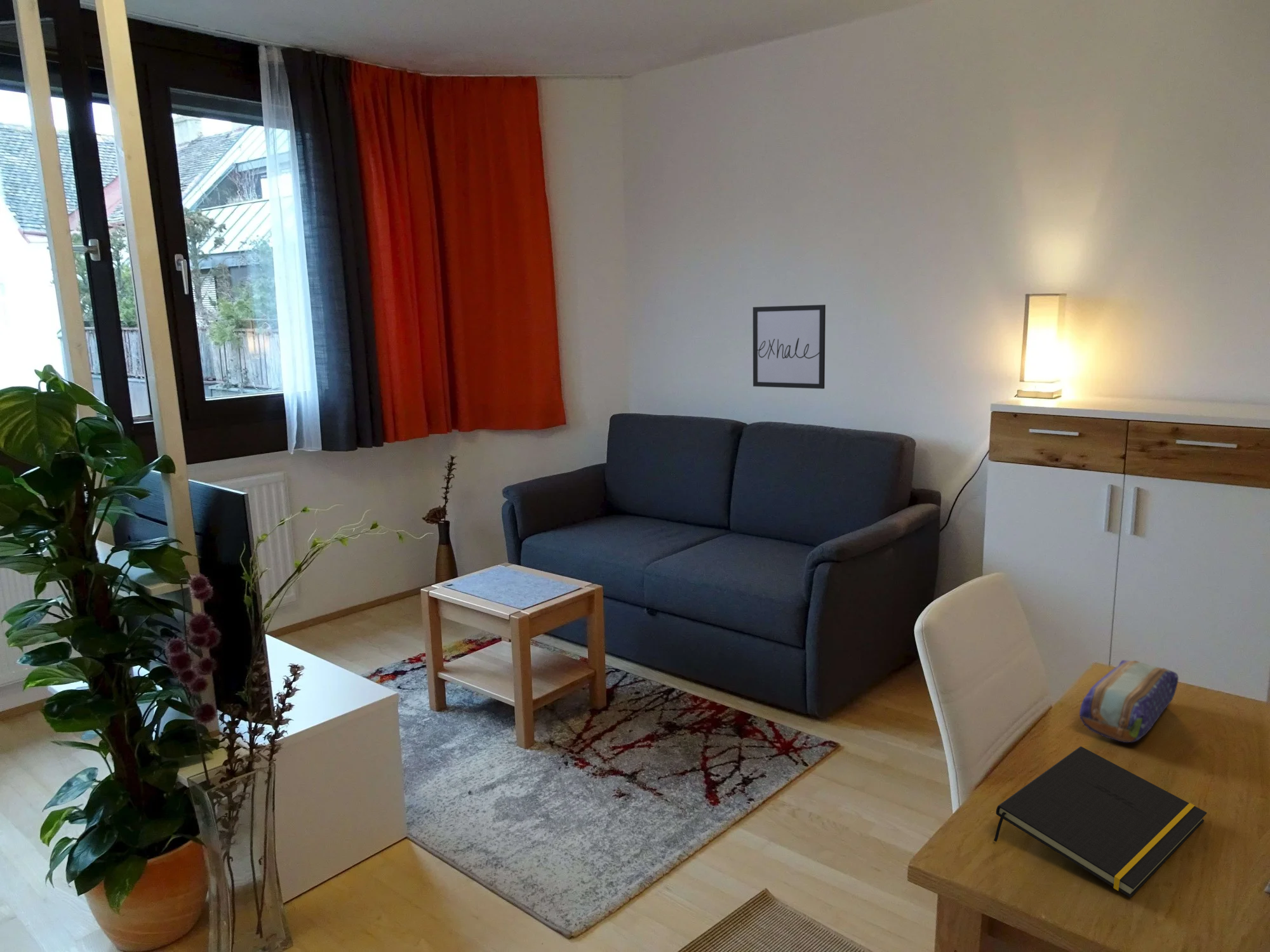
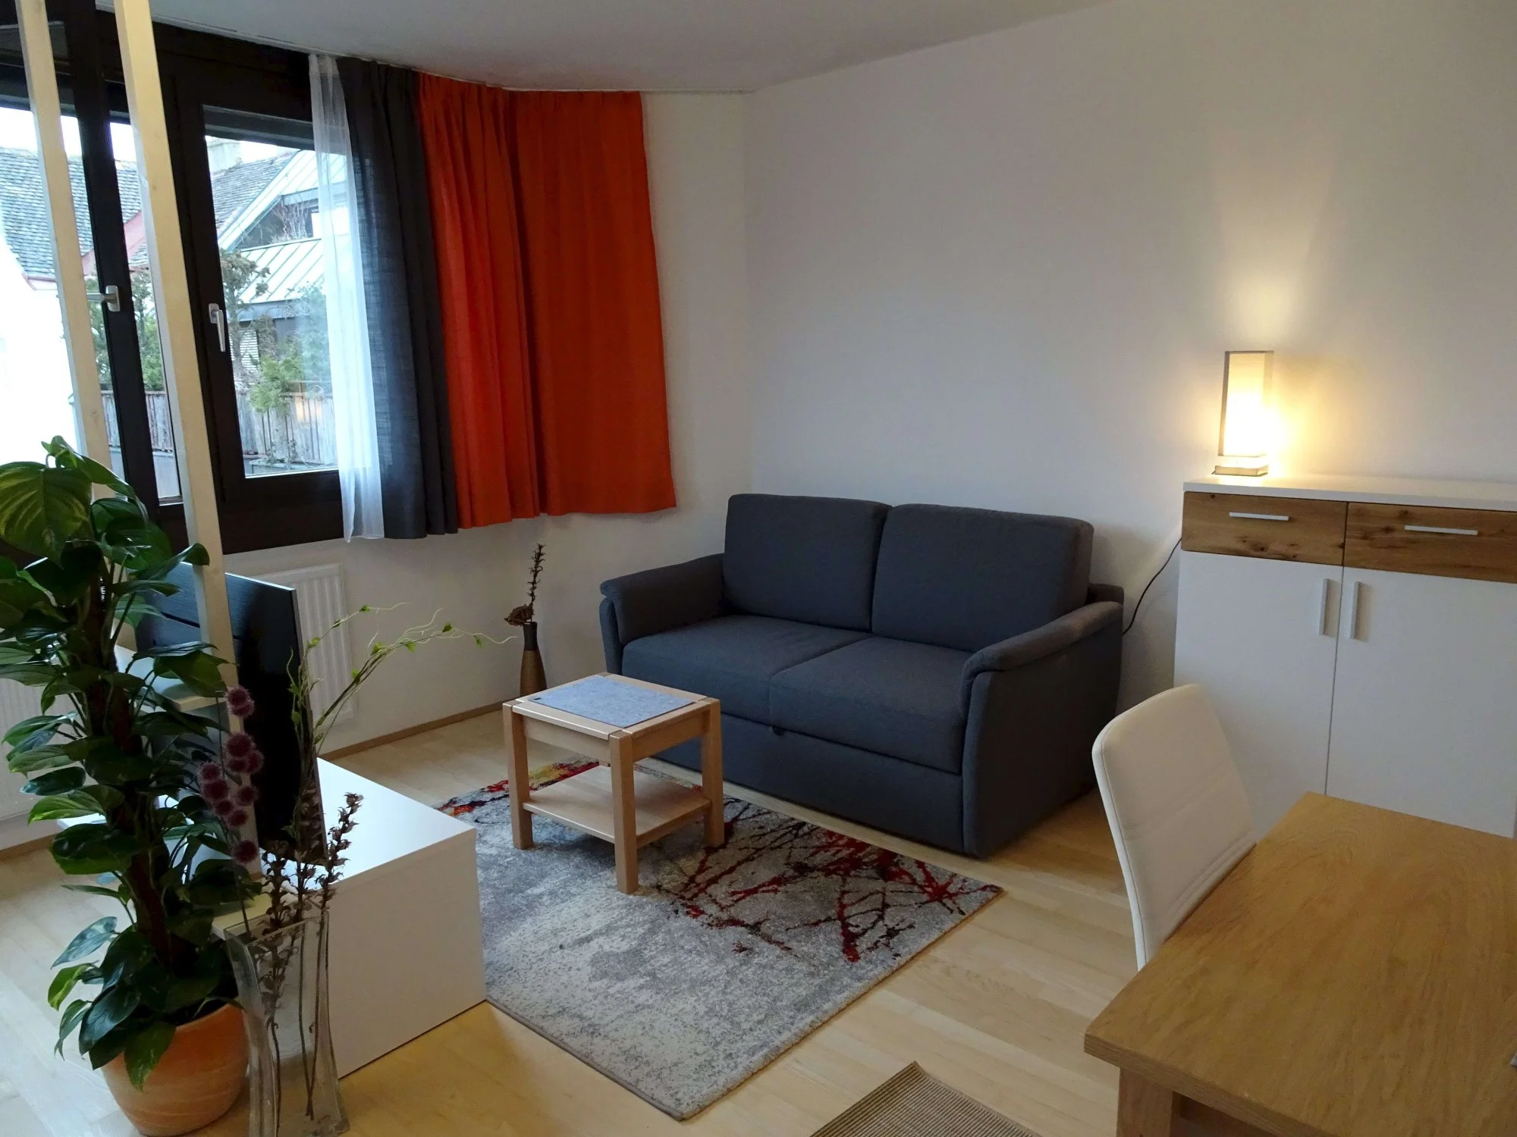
- wall art [752,304,826,390]
- pencil case [1079,659,1179,743]
- notepad [993,746,1208,898]
